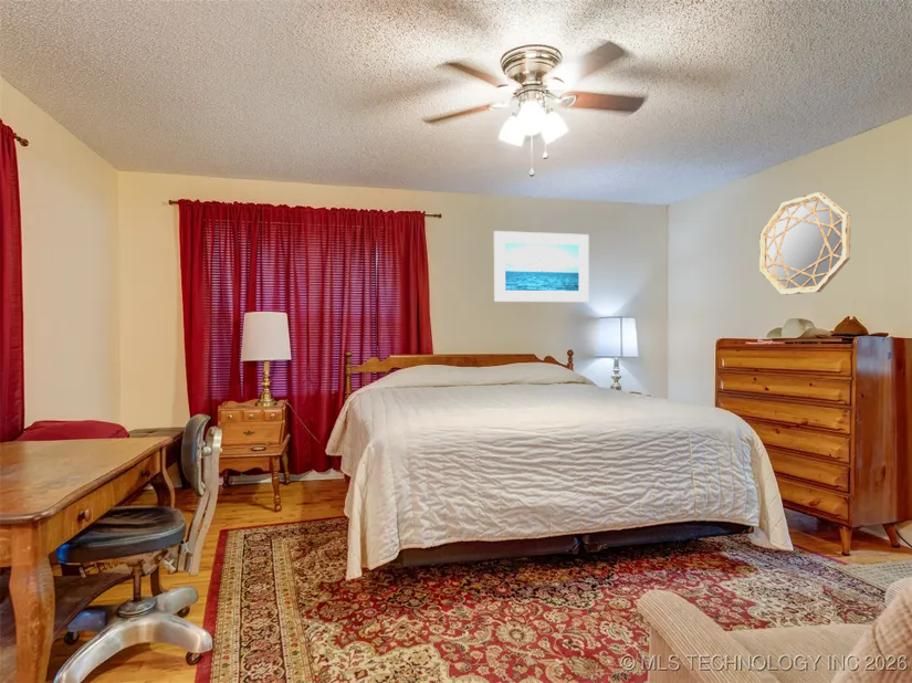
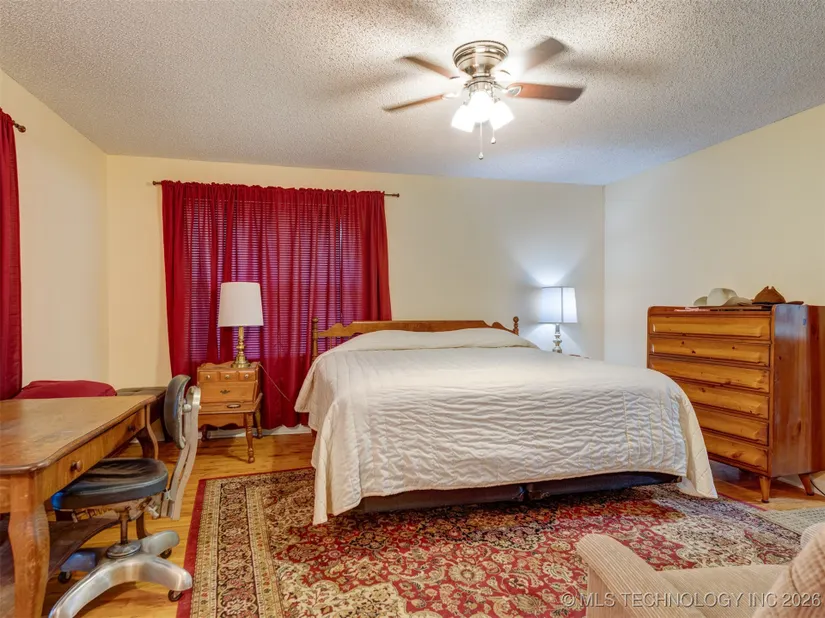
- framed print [493,230,590,303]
- home mirror [758,191,851,296]
